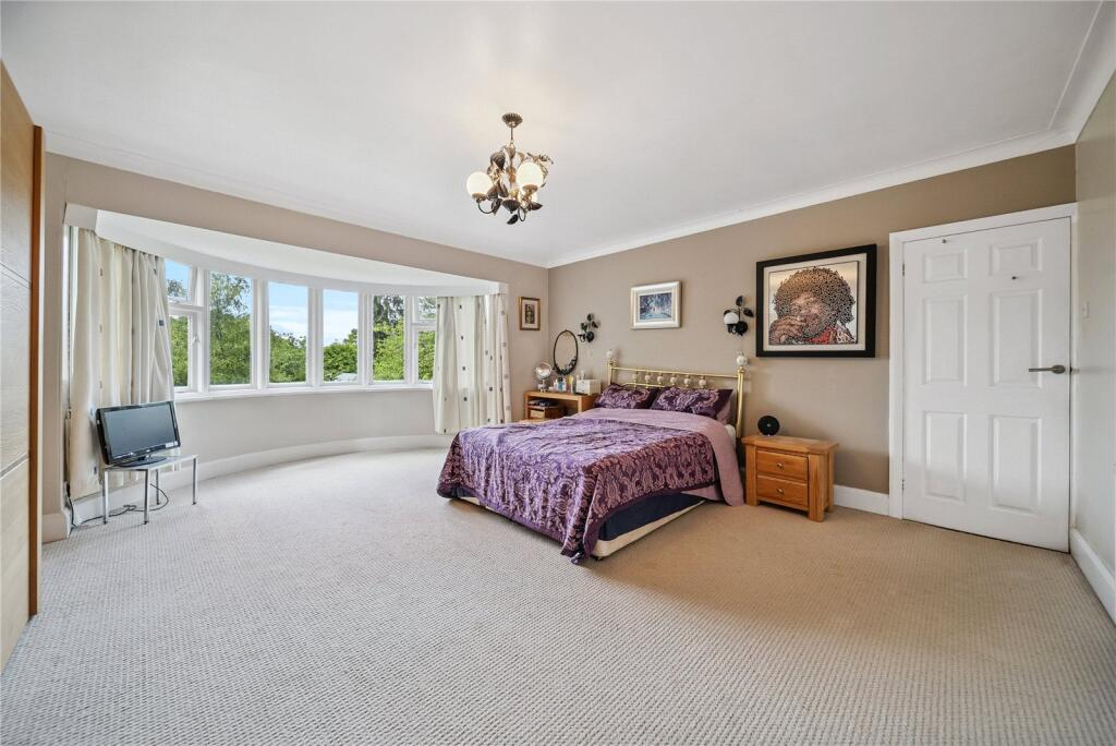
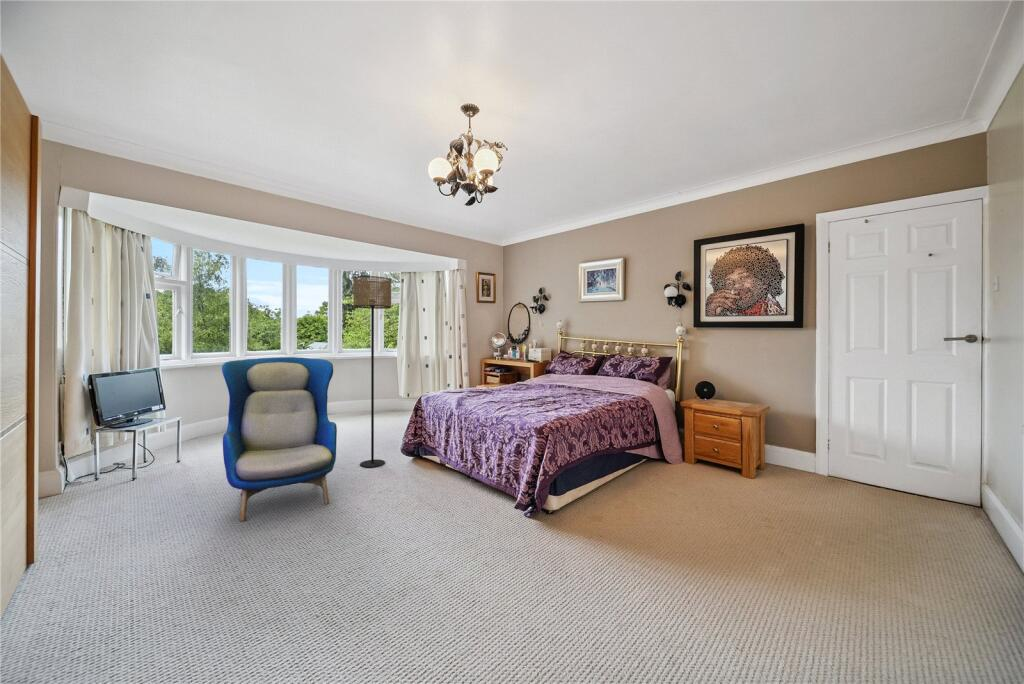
+ armchair [221,356,338,522]
+ floor lamp [352,275,392,468]
